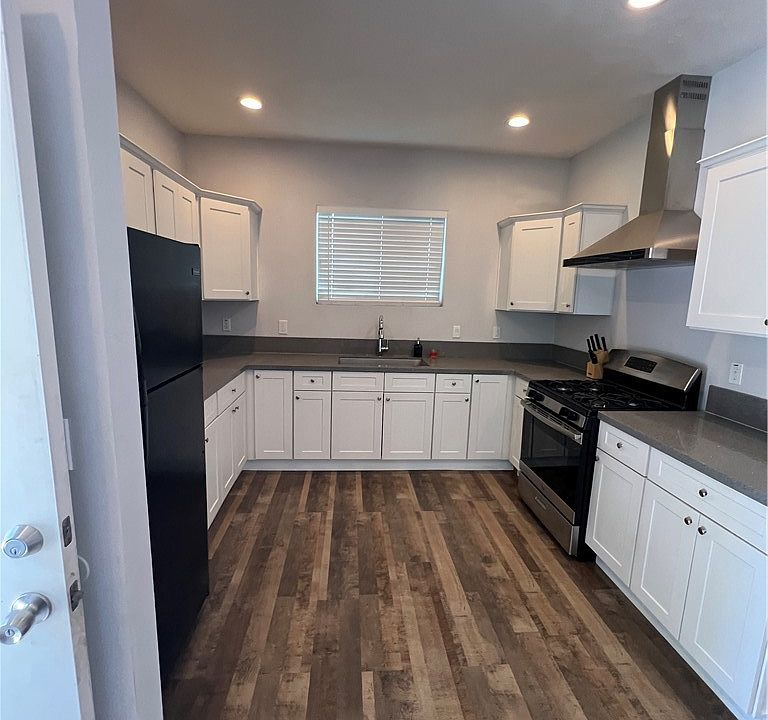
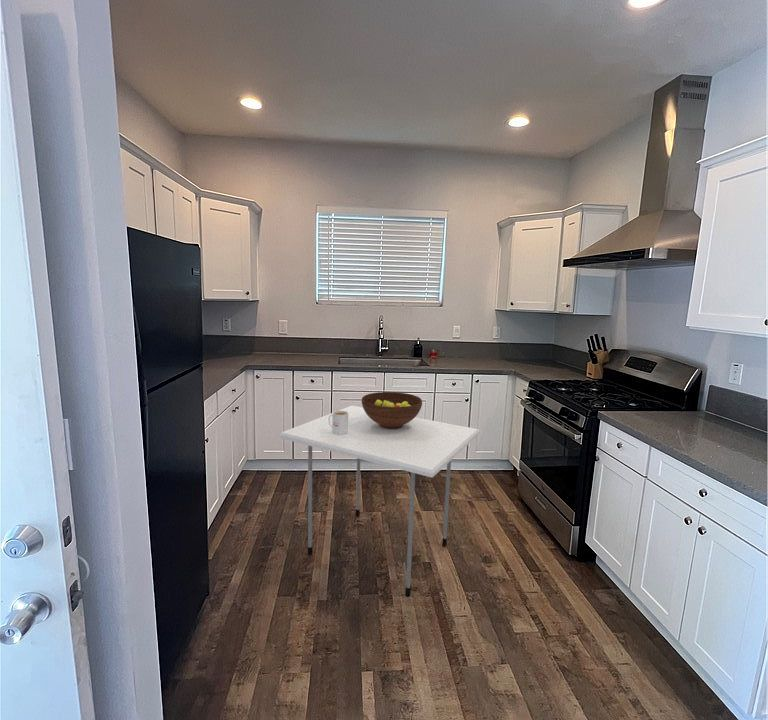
+ mug [328,410,348,435]
+ fruit bowl [361,391,423,429]
+ dining table [279,405,481,598]
